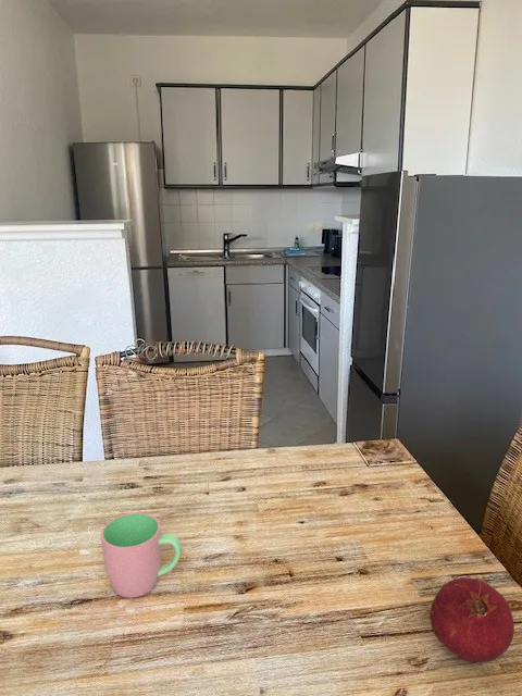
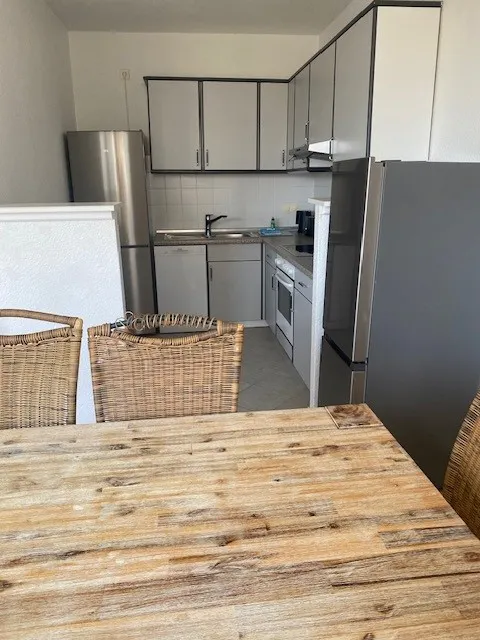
- cup [100,511,183,599]
- fruit [430,576,515,663]
